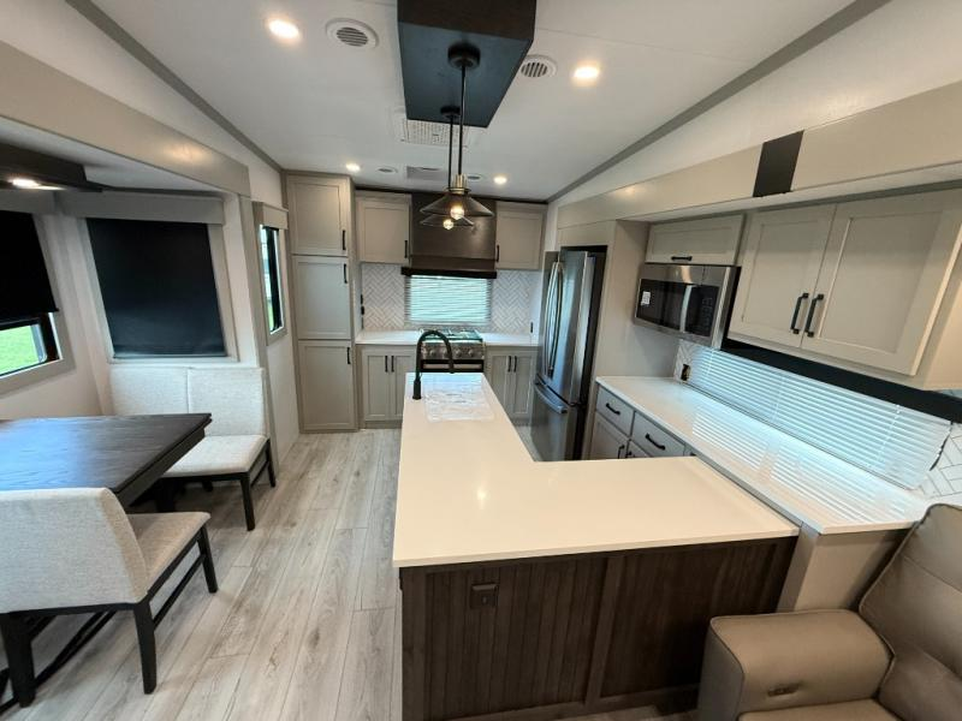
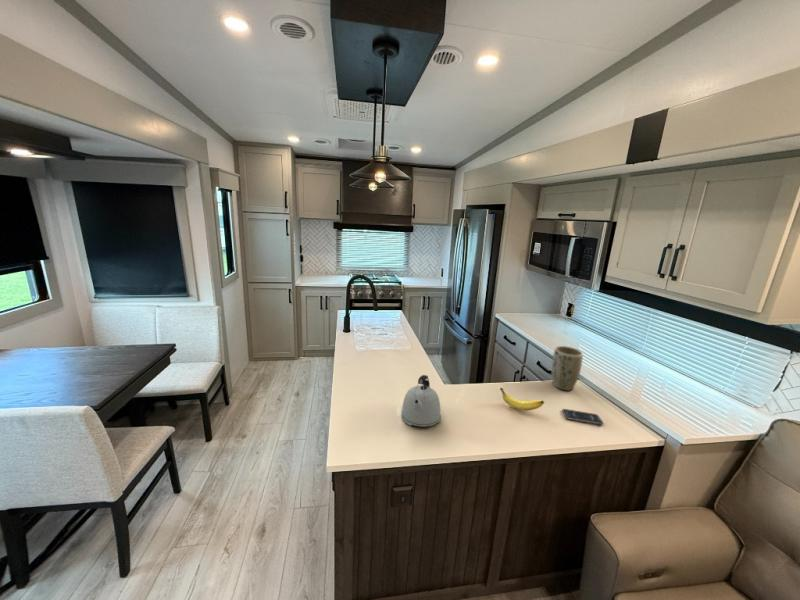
+ banana [499,387,545,411]
+ kettle [400,374,442,427]
+ smartphone [561,408,604,426]
+ plant pot [551,345,584,391]
